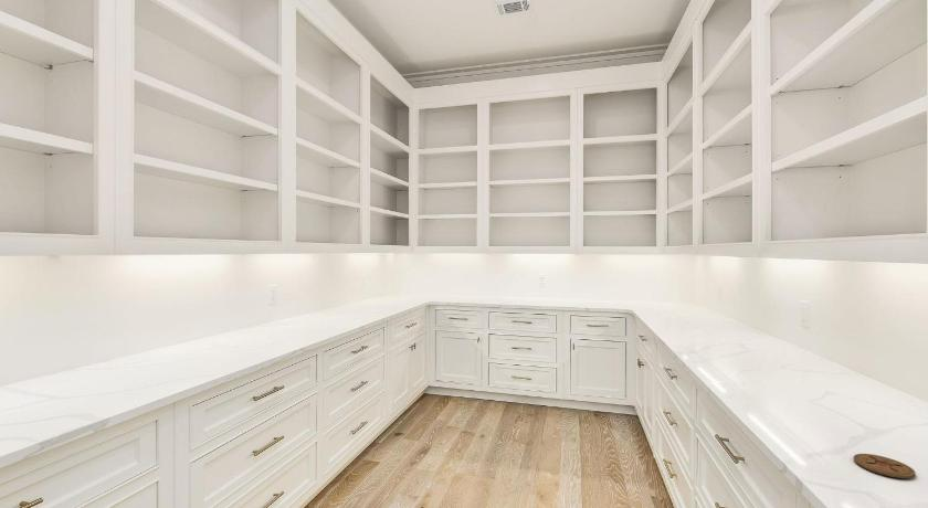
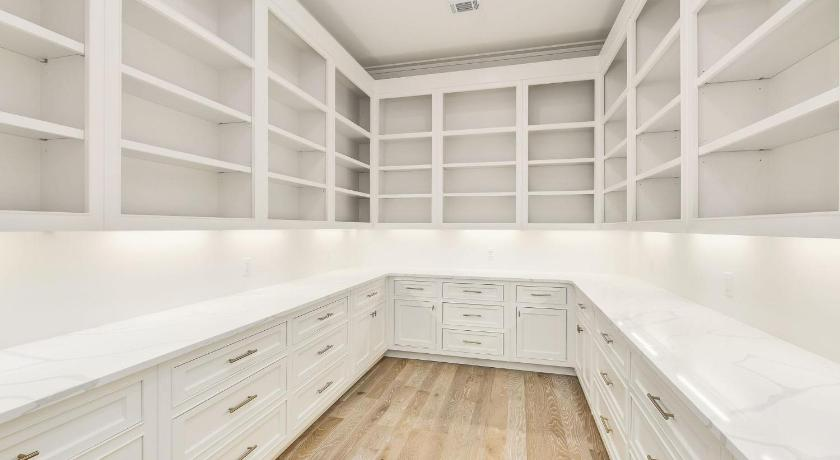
- coaster [853,453,917,479]
